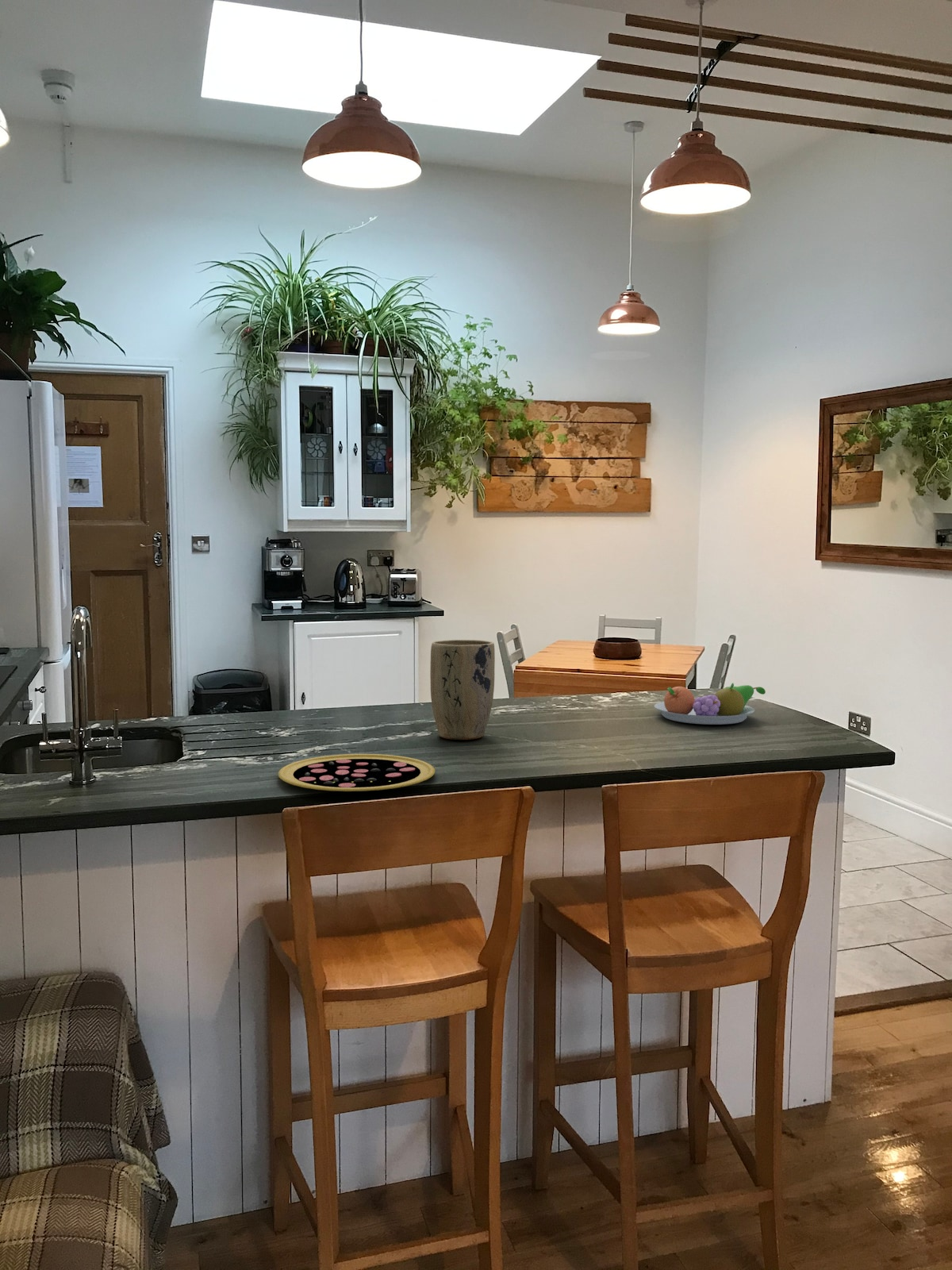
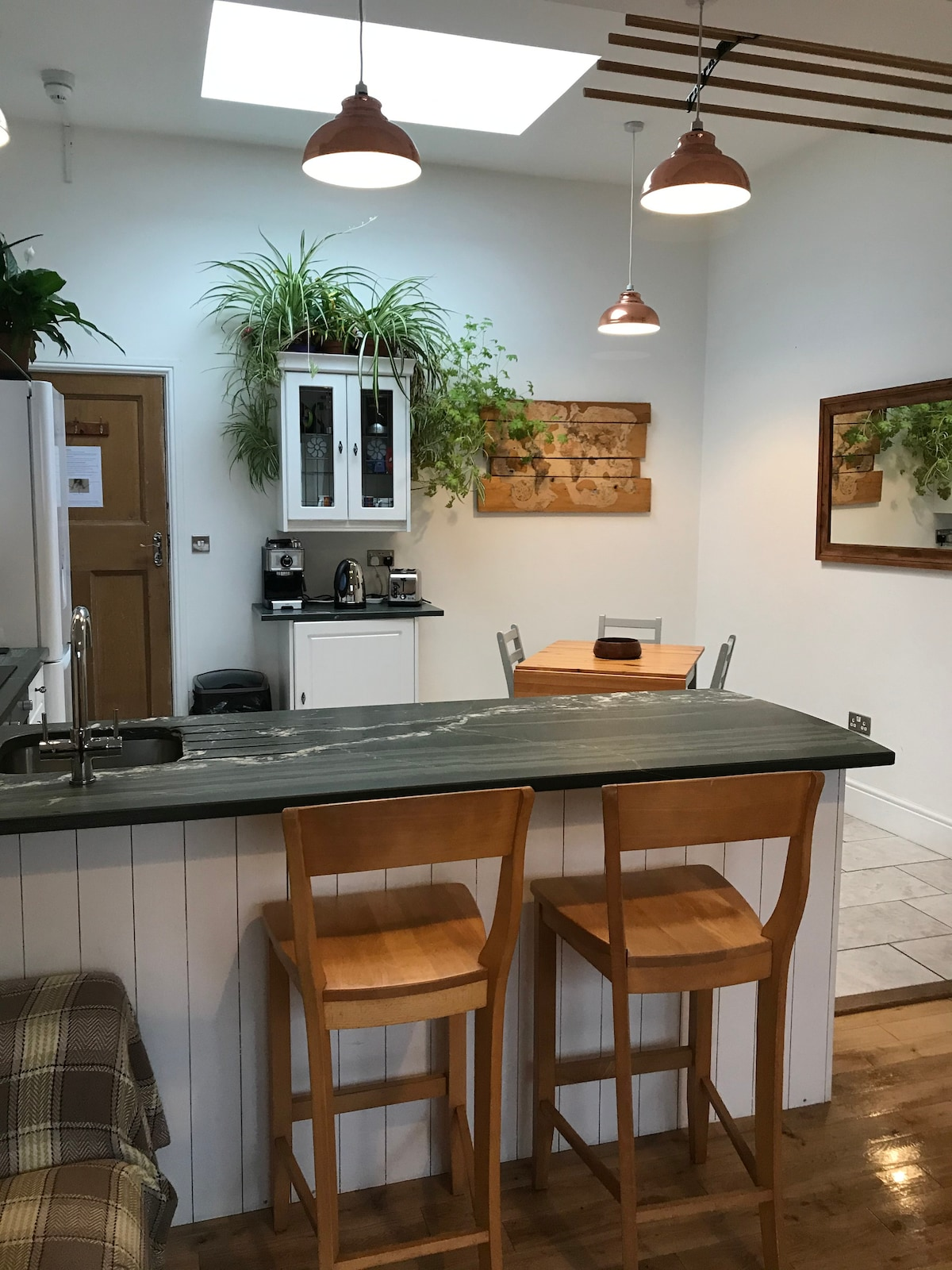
- fruit bowl [654,682,766,725]
- plant pot [429,639,496,741]
- pizza [278,753,436,792]
